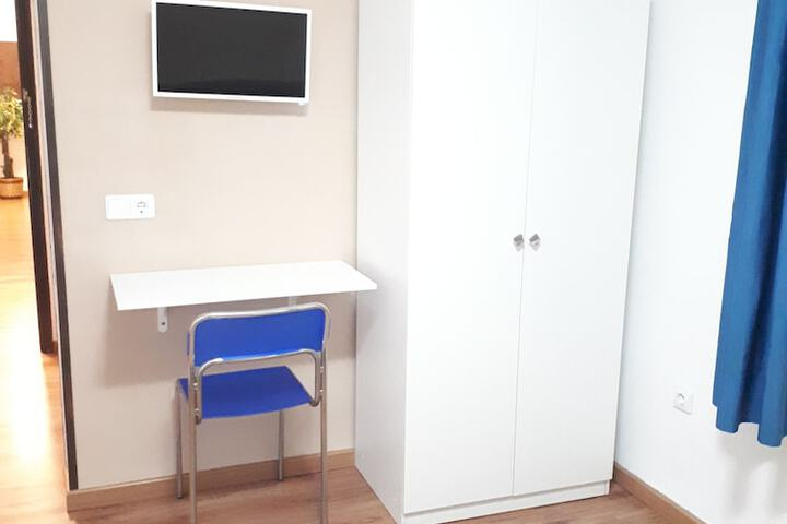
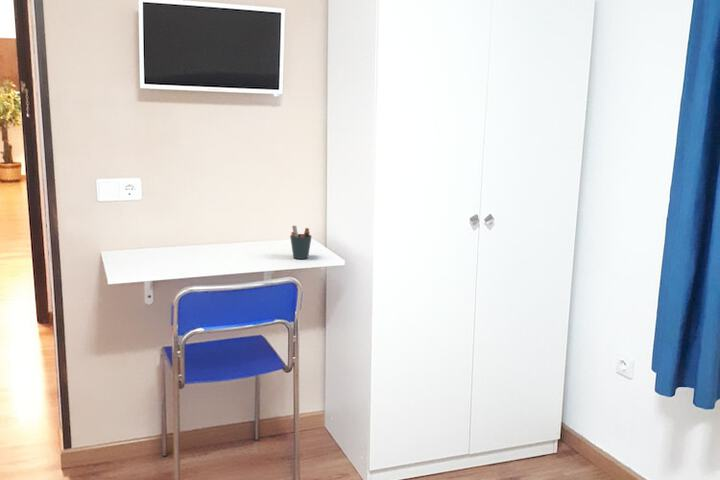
+ pen holder [289,224,313,260]
